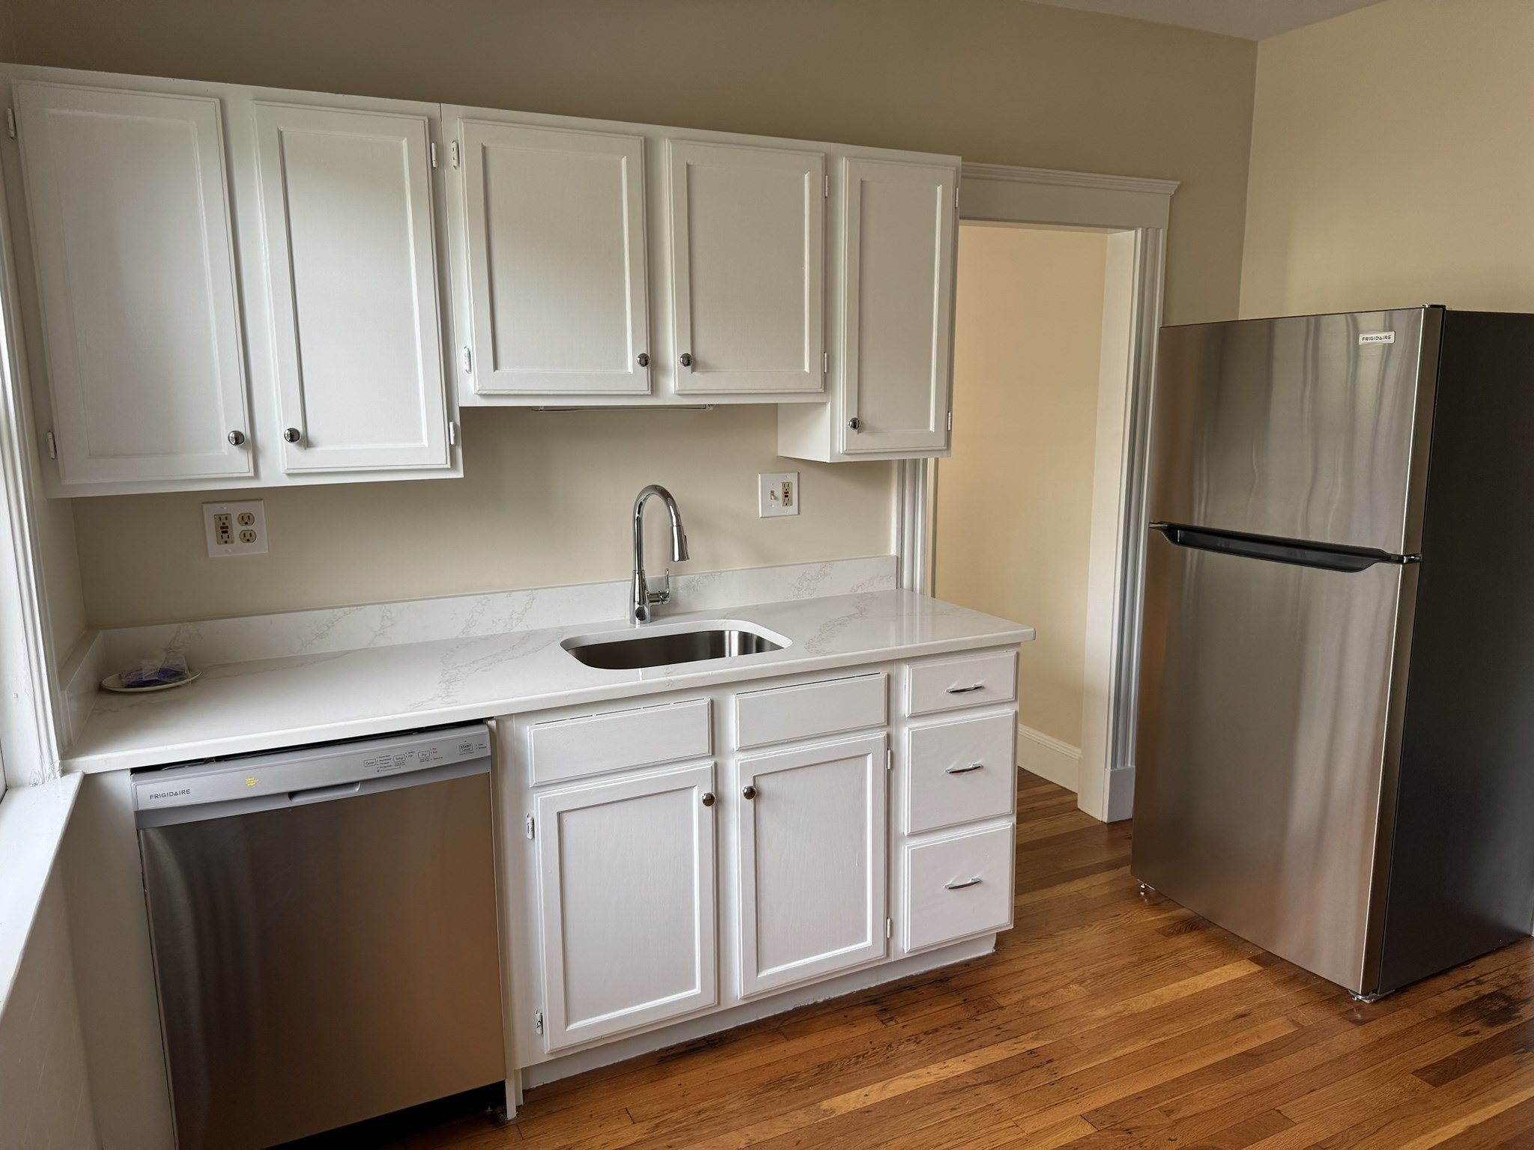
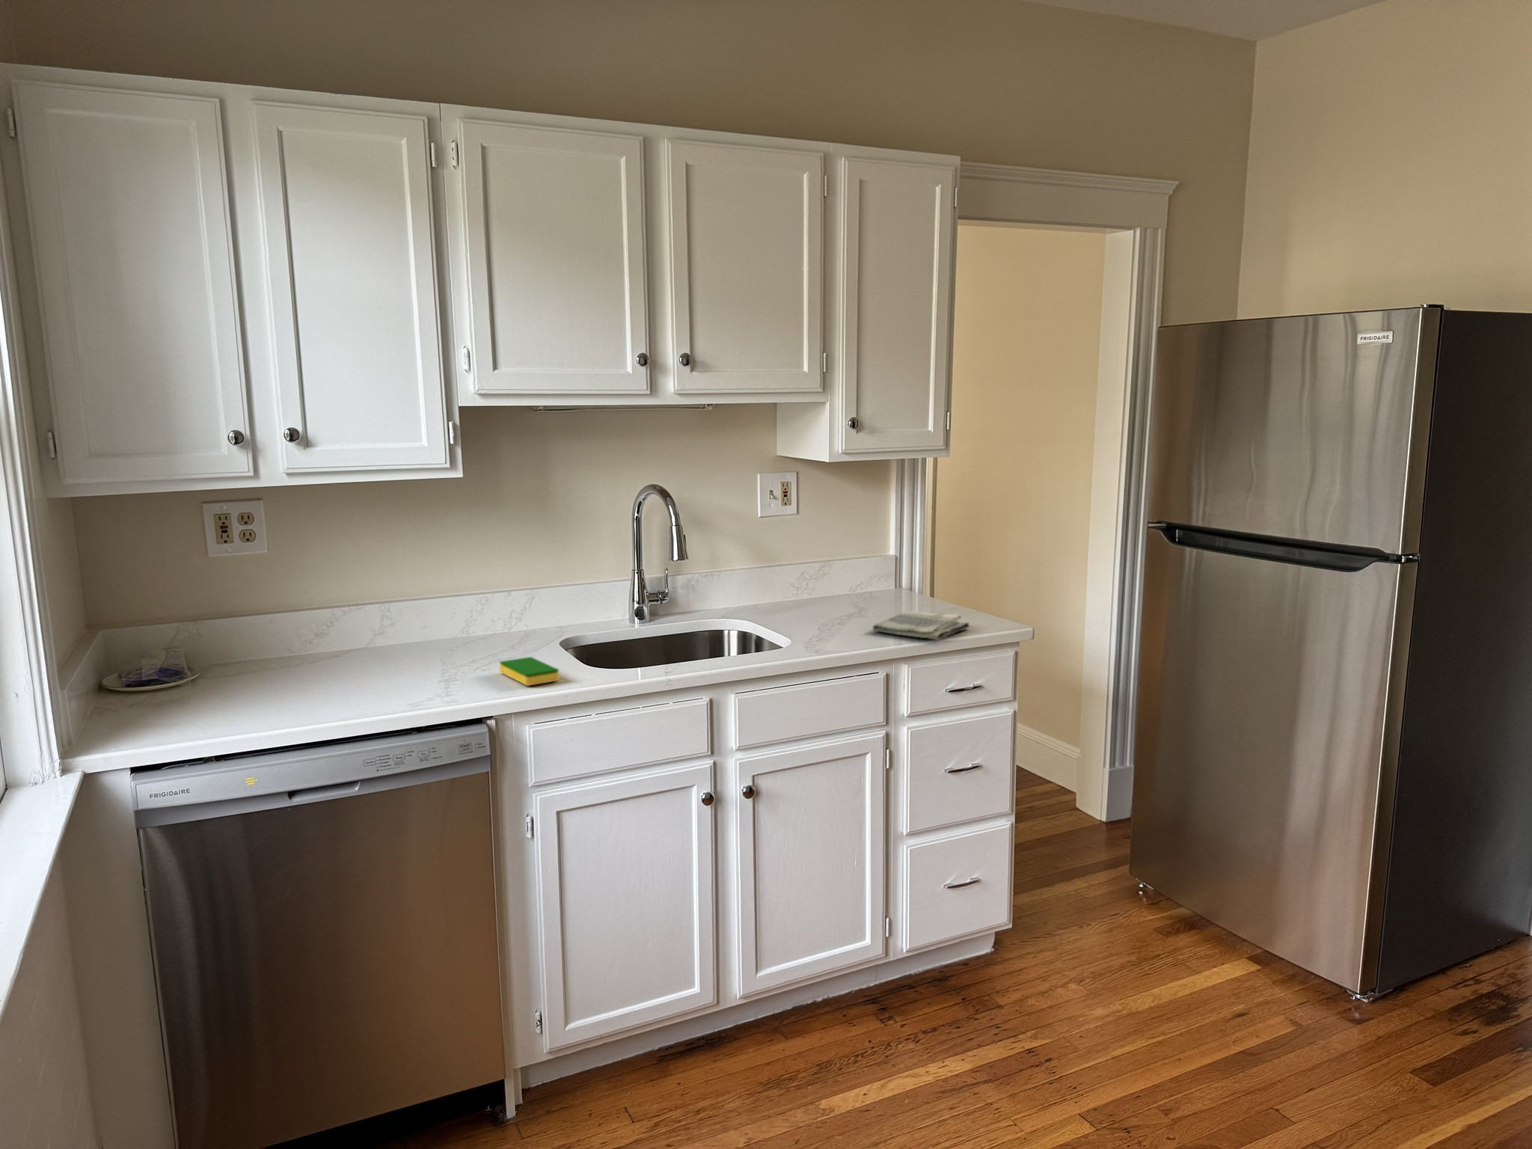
+ dish sponge [499,657,560,687]
+ dish towel [872,611,970,641]
